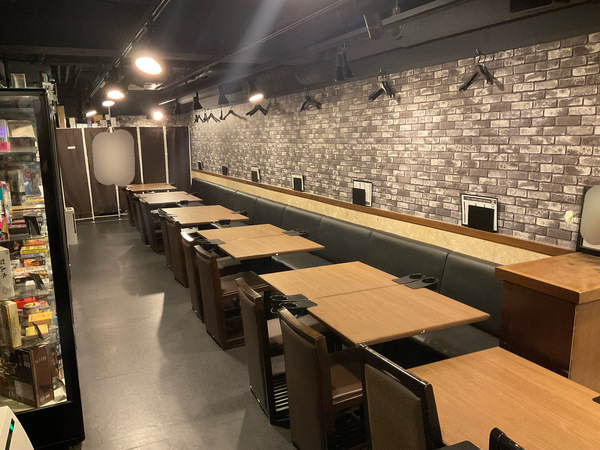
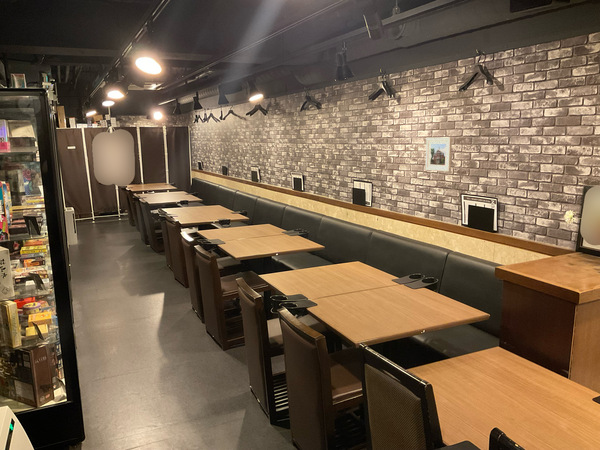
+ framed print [425,136,453,172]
